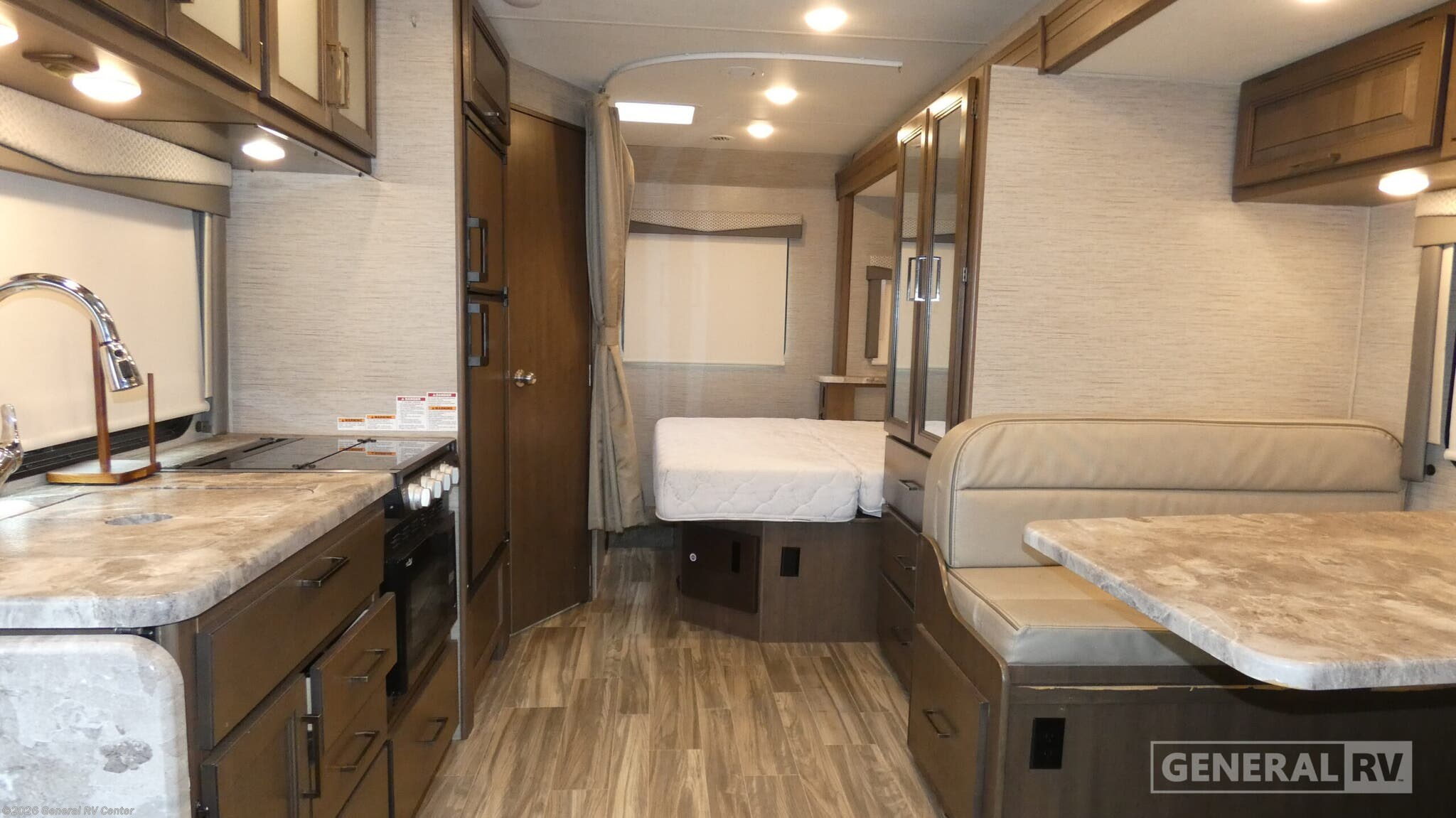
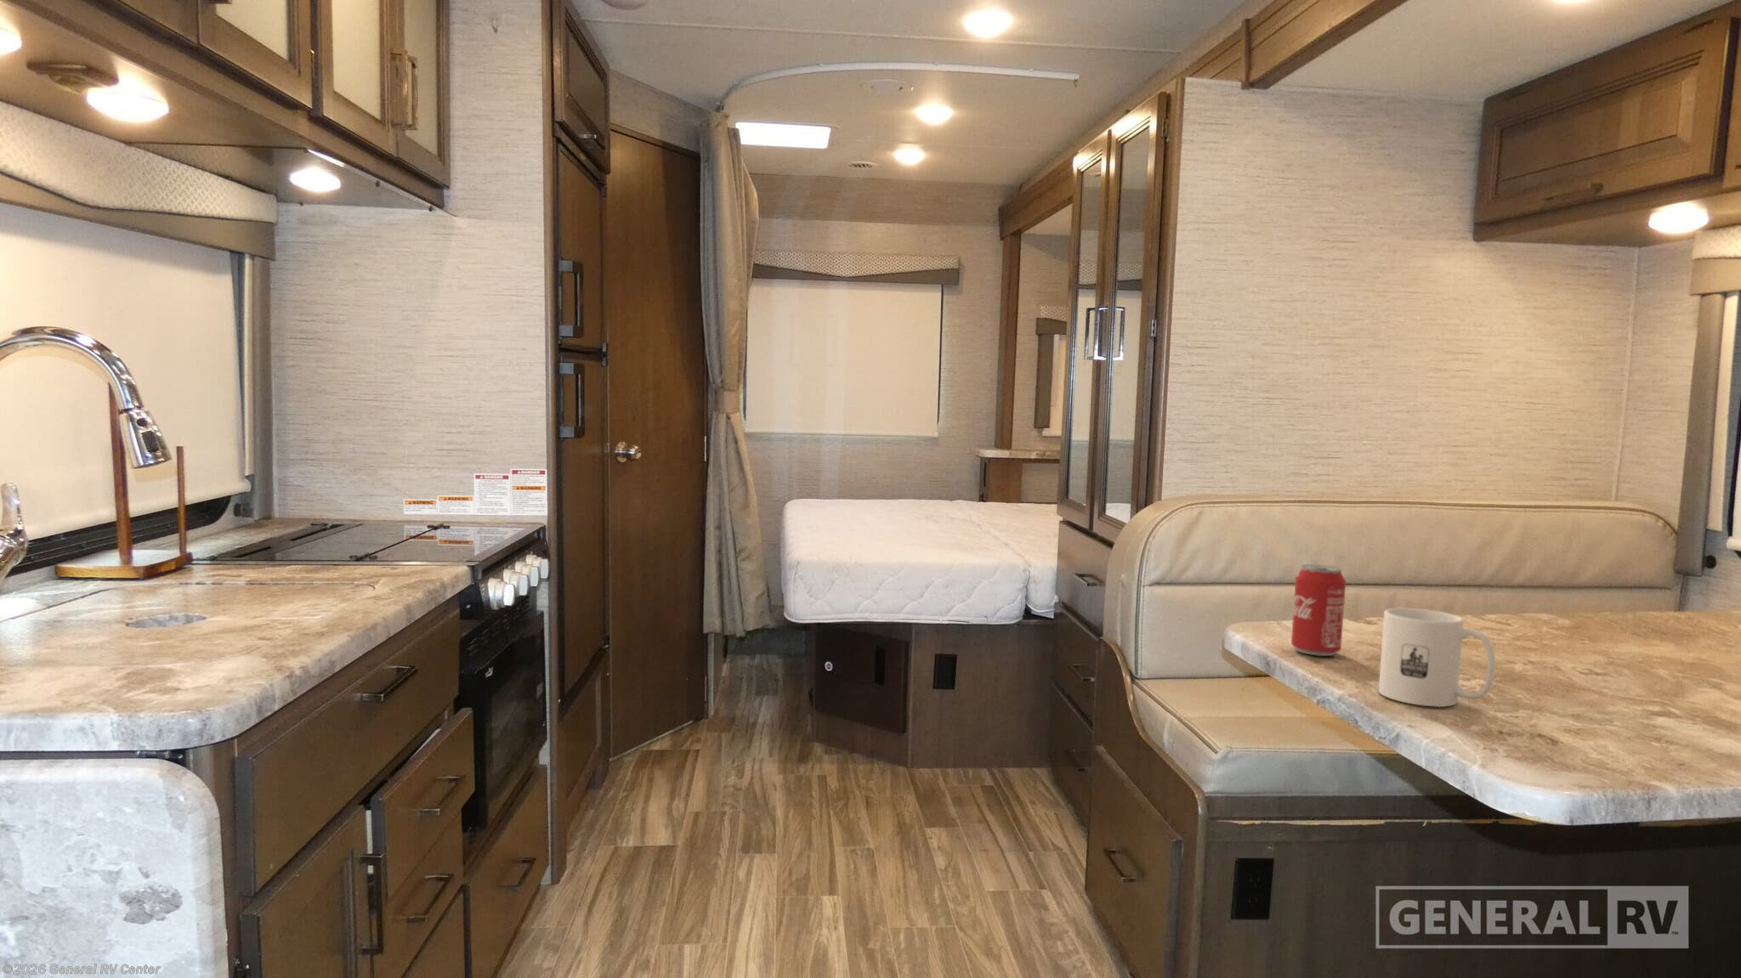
+ mug [1377,607,1496,708]
+ beverage can [1290,564,1346,656]
